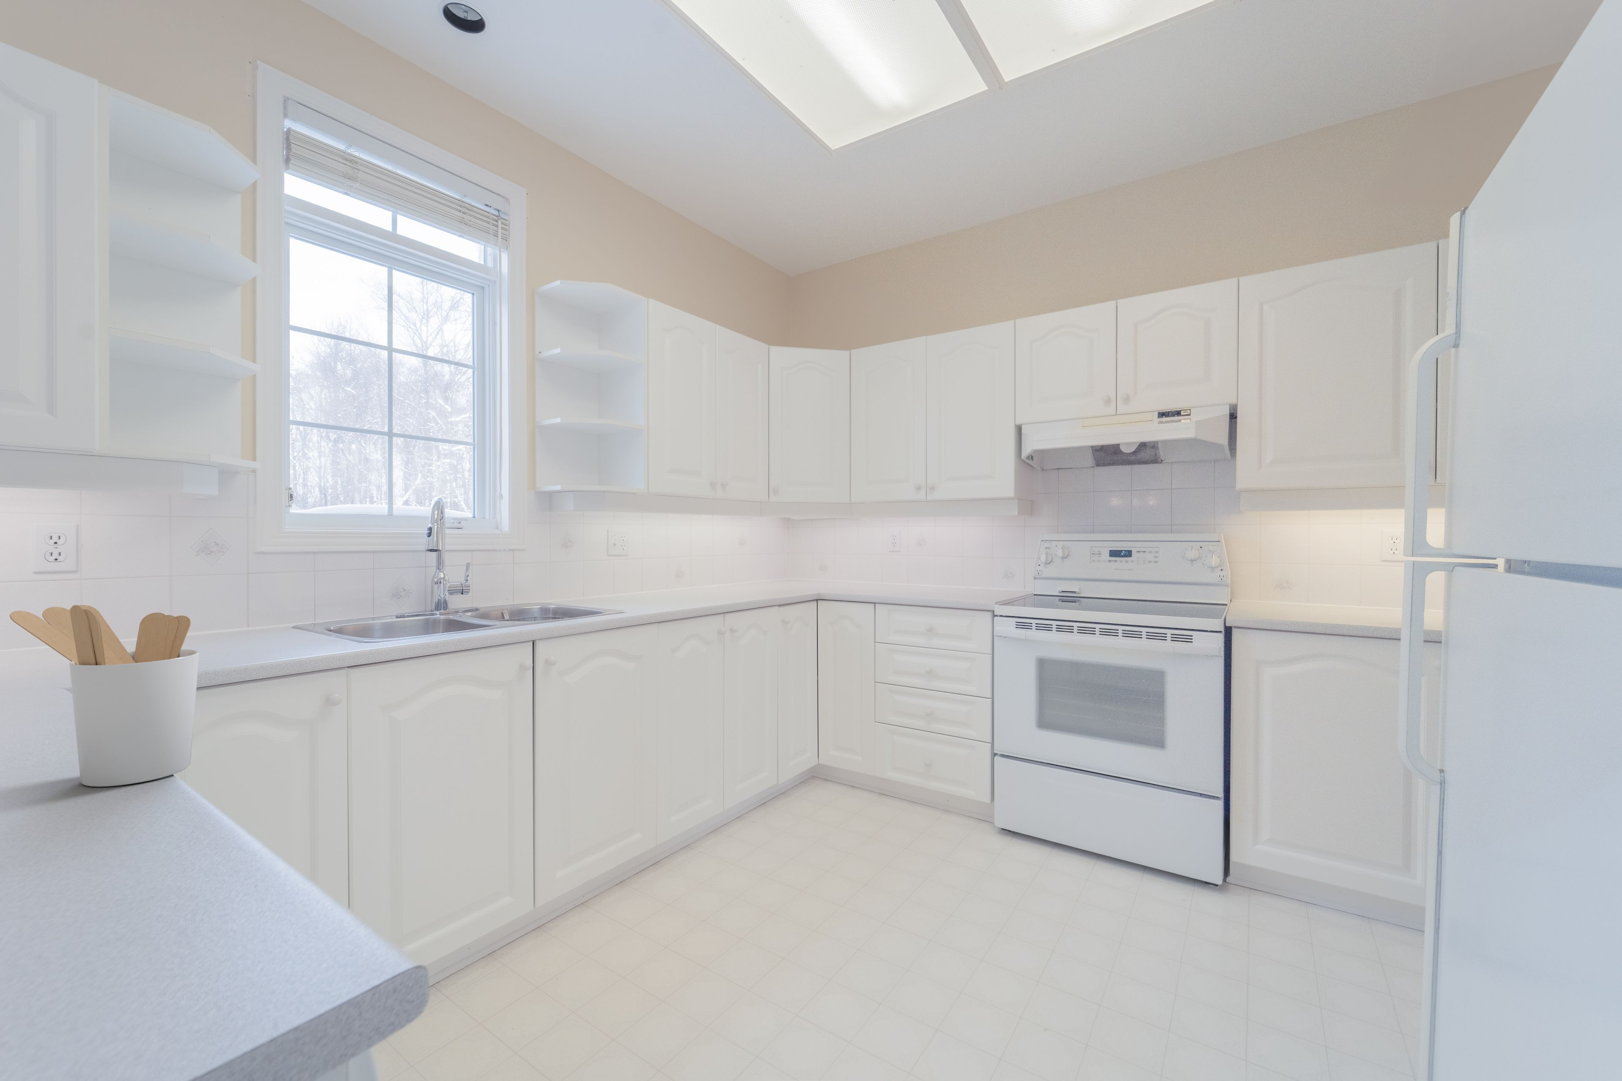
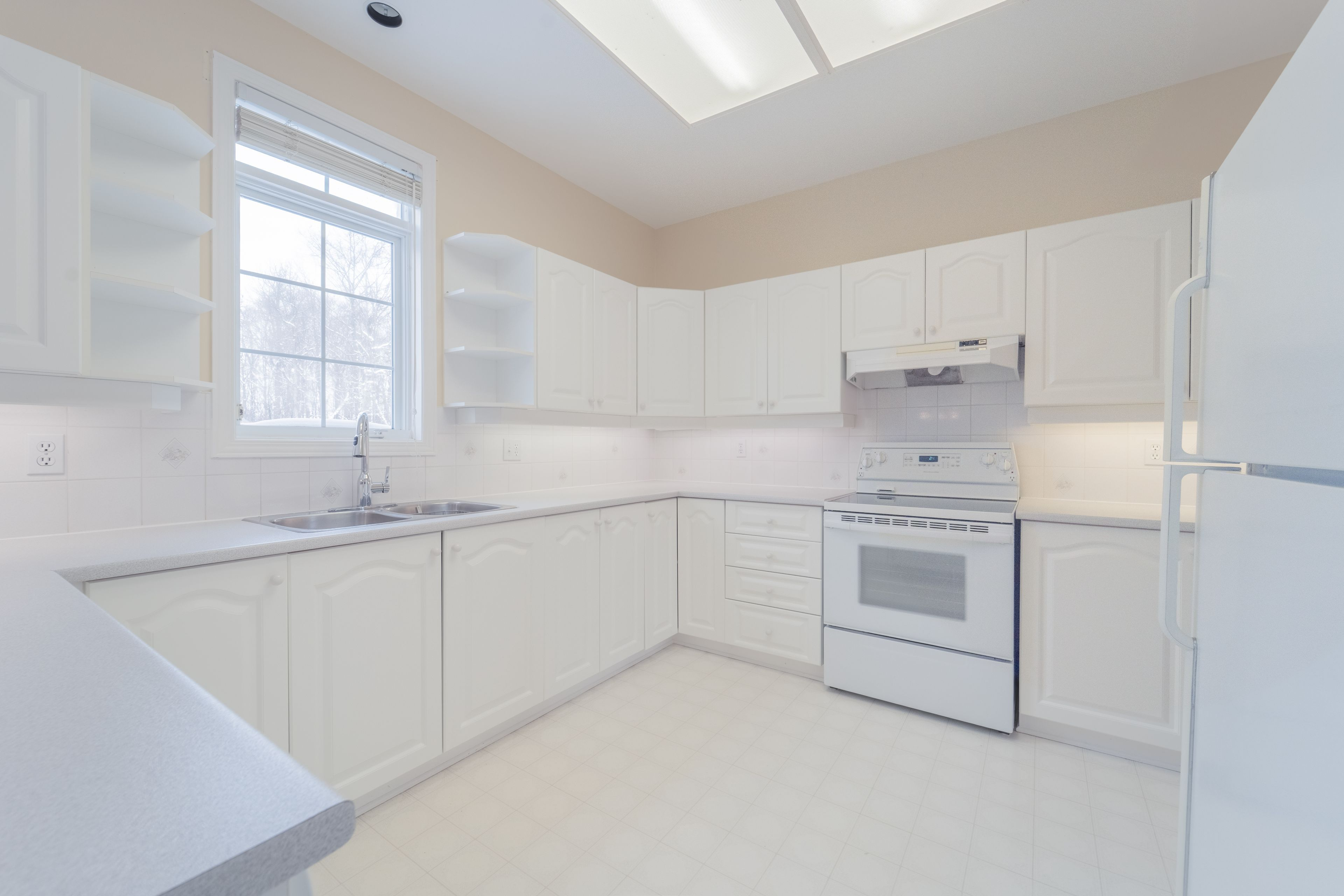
- utensil holder [10,604,200,787]
